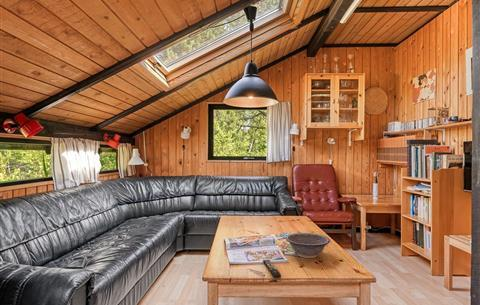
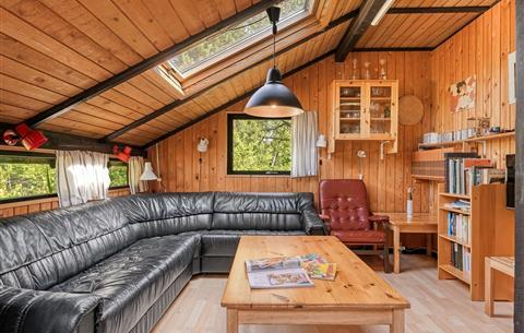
- decorative bowl [285,232,331,259]
- remote control [262,259,282,279]
